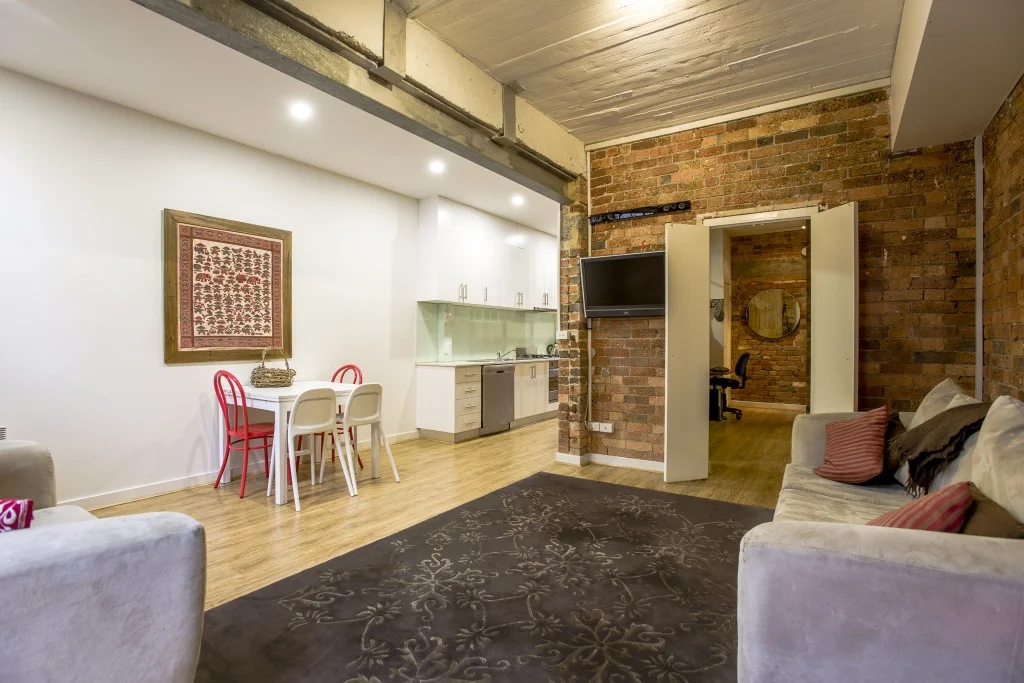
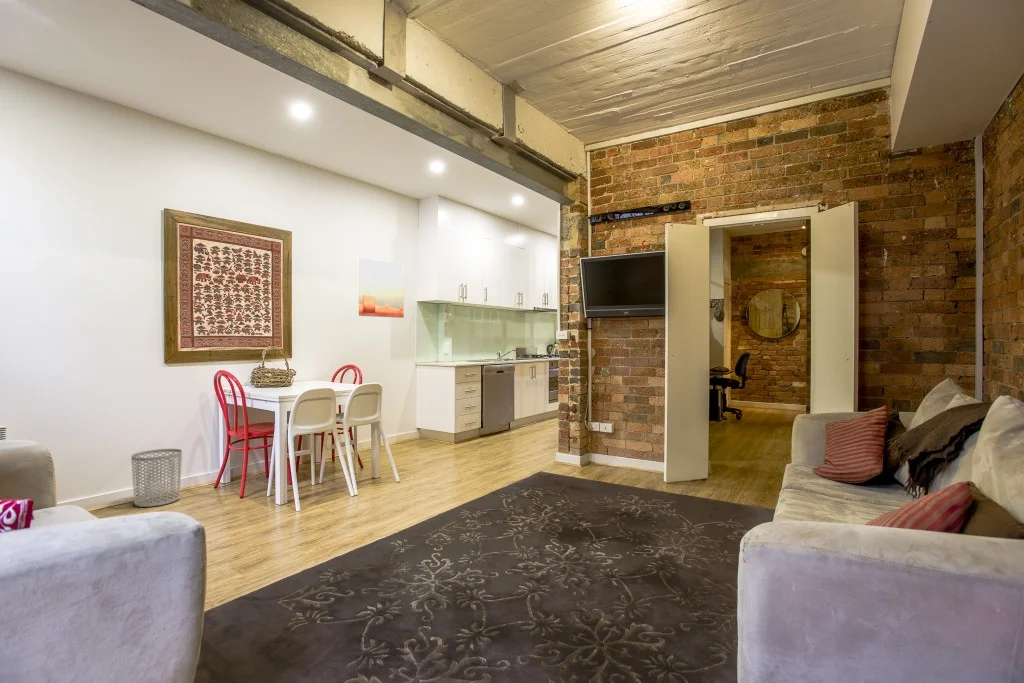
+ waste bin [130,448,183,508]
+ wall art [358,257,405,319]
